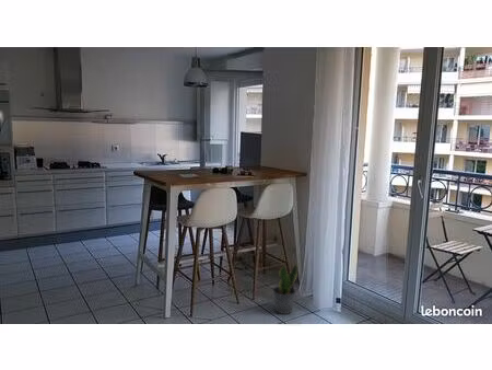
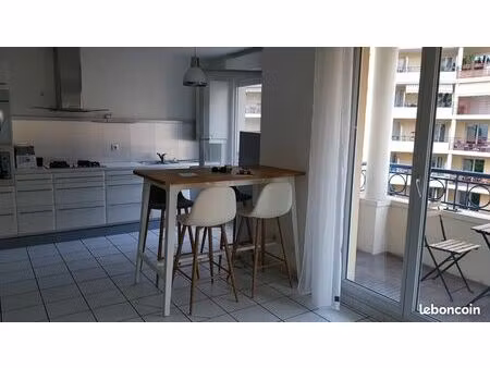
- potted plant [272,263,298,315]
